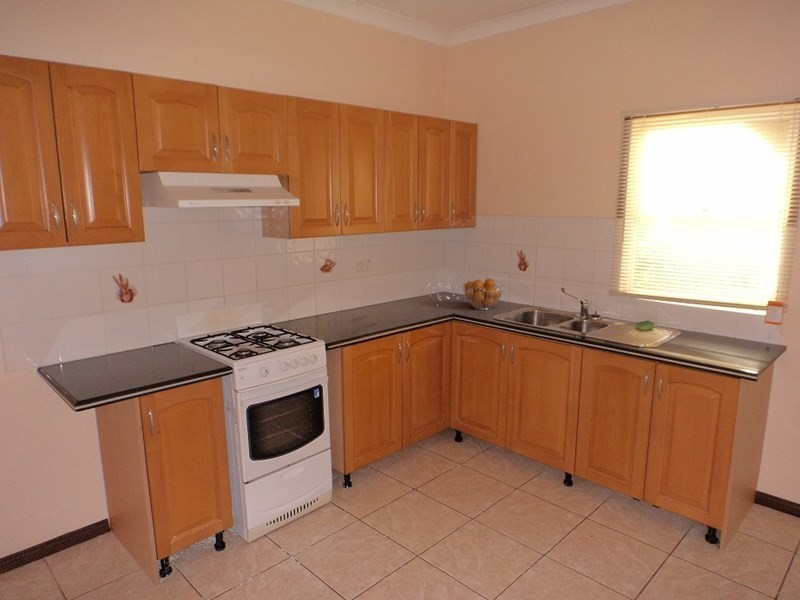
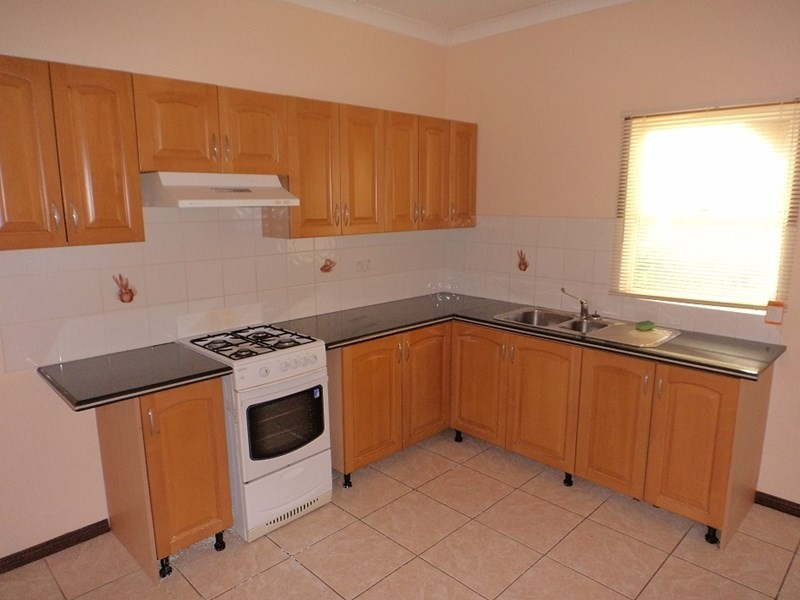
- fruit basket [462,277,505,311]
